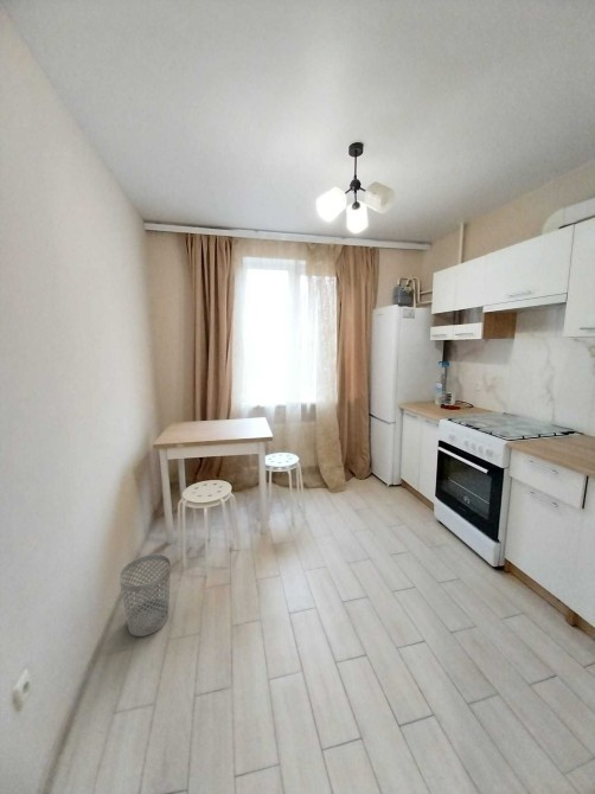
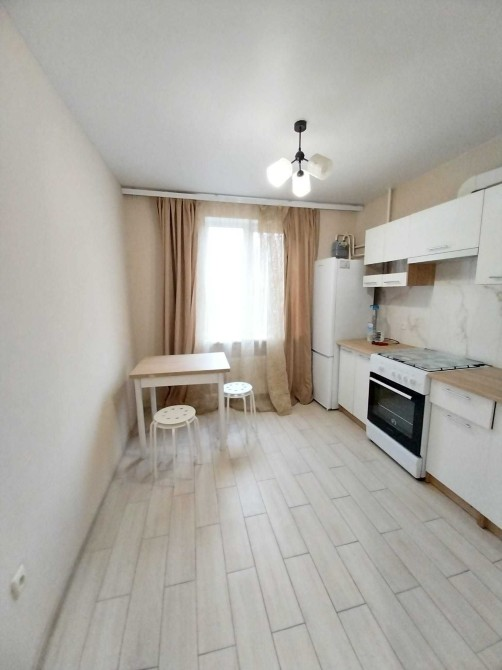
- wastebasket [117,553,172,638]
